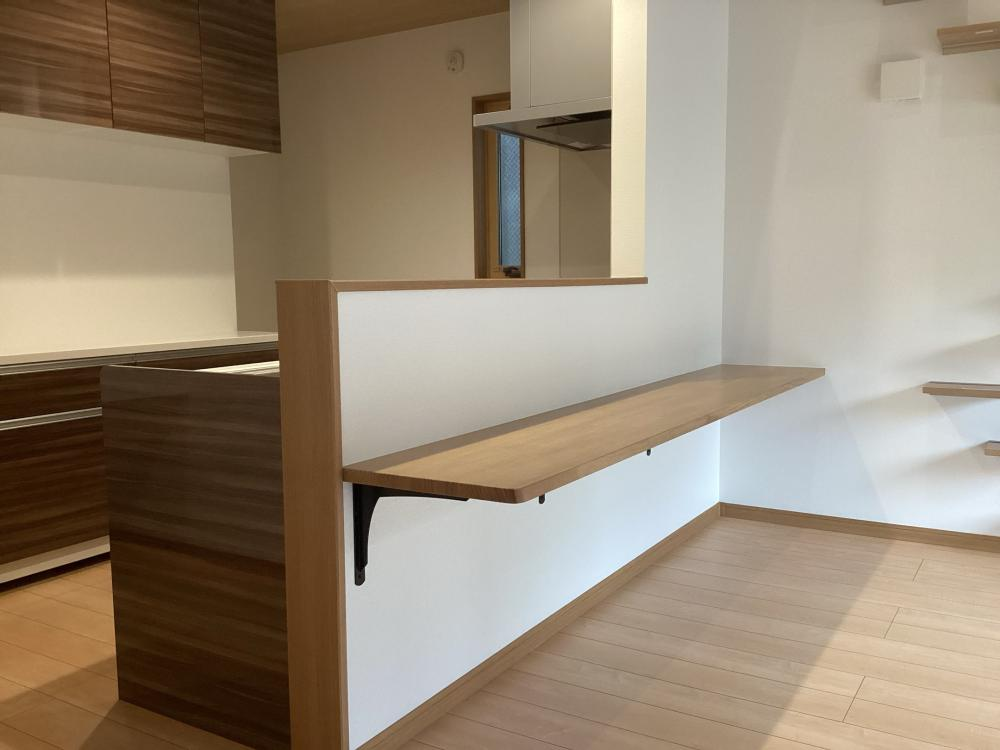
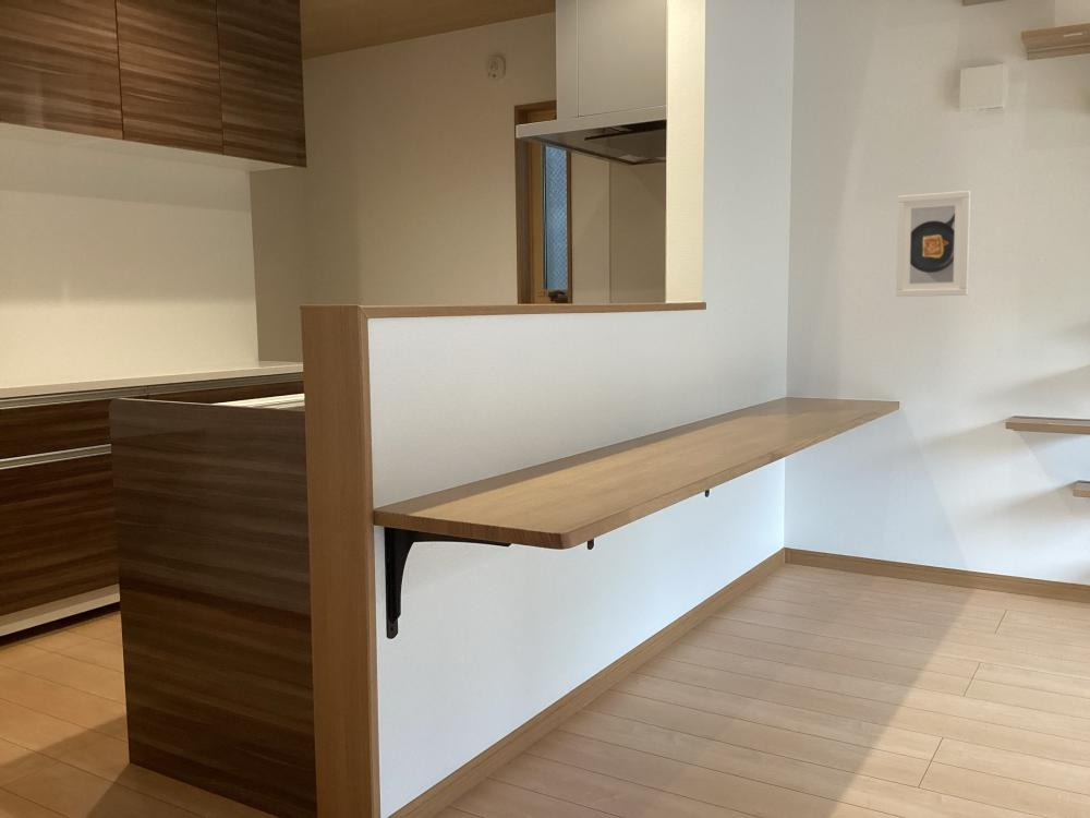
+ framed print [895,190,971,298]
